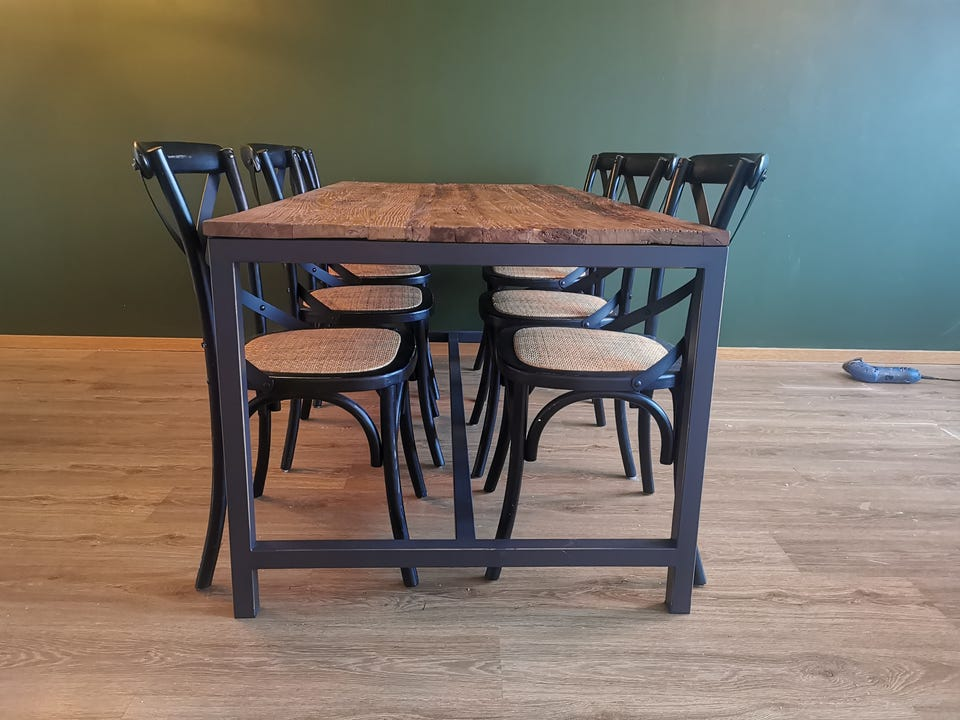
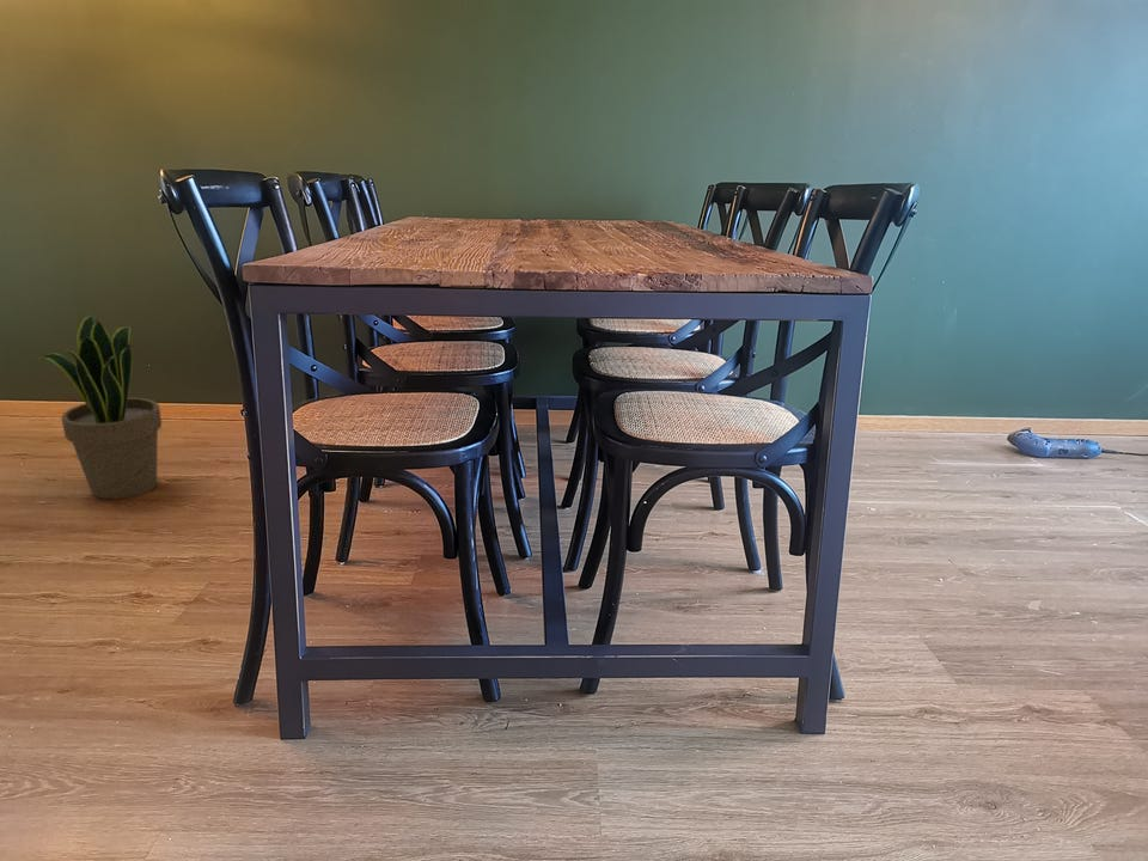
+ potted plant [37,313,163,500]
